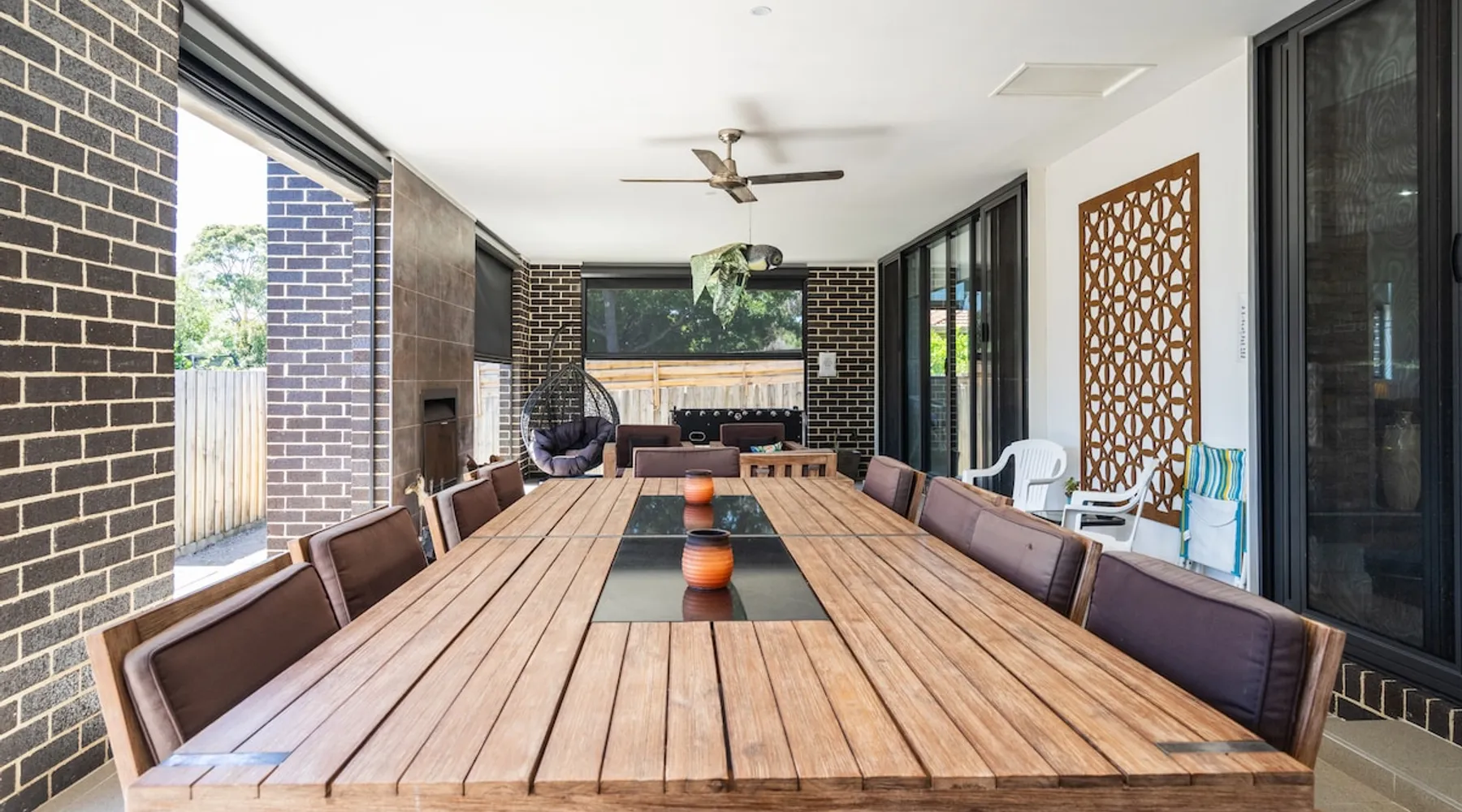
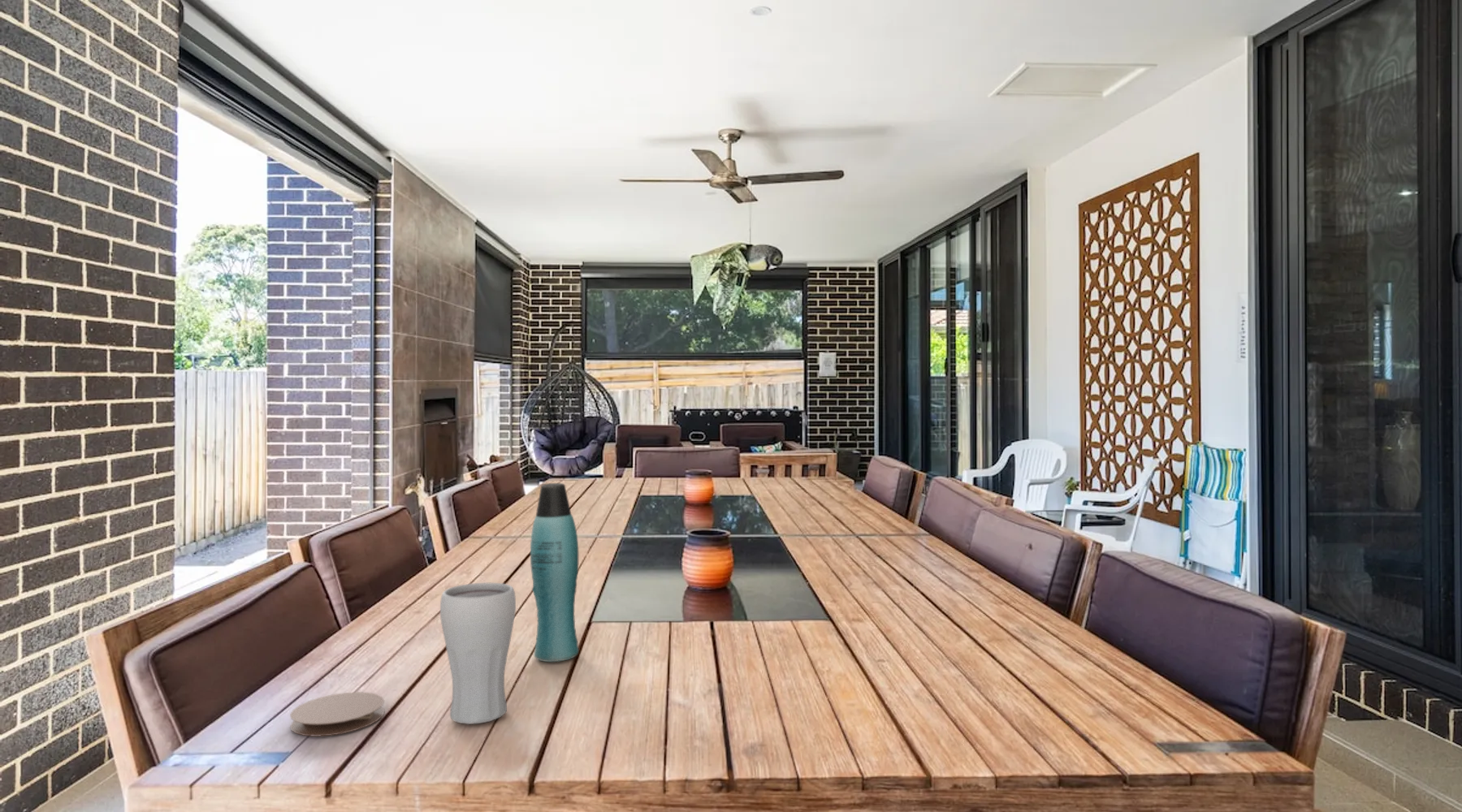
+ drinking glass [439,582,517,725]
+ coaster [289,691,385,737]
+ bottle [530,482,579,663]
